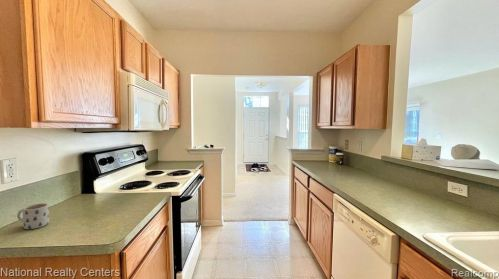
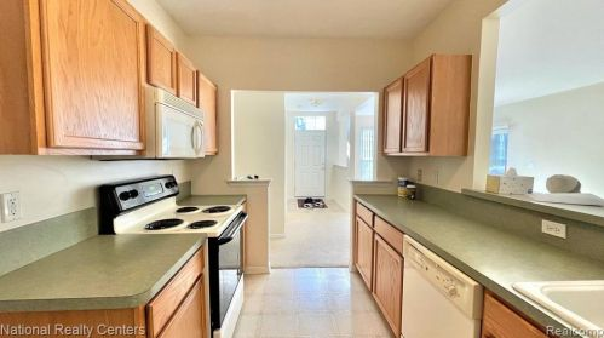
- mug [16,202,50,230]
